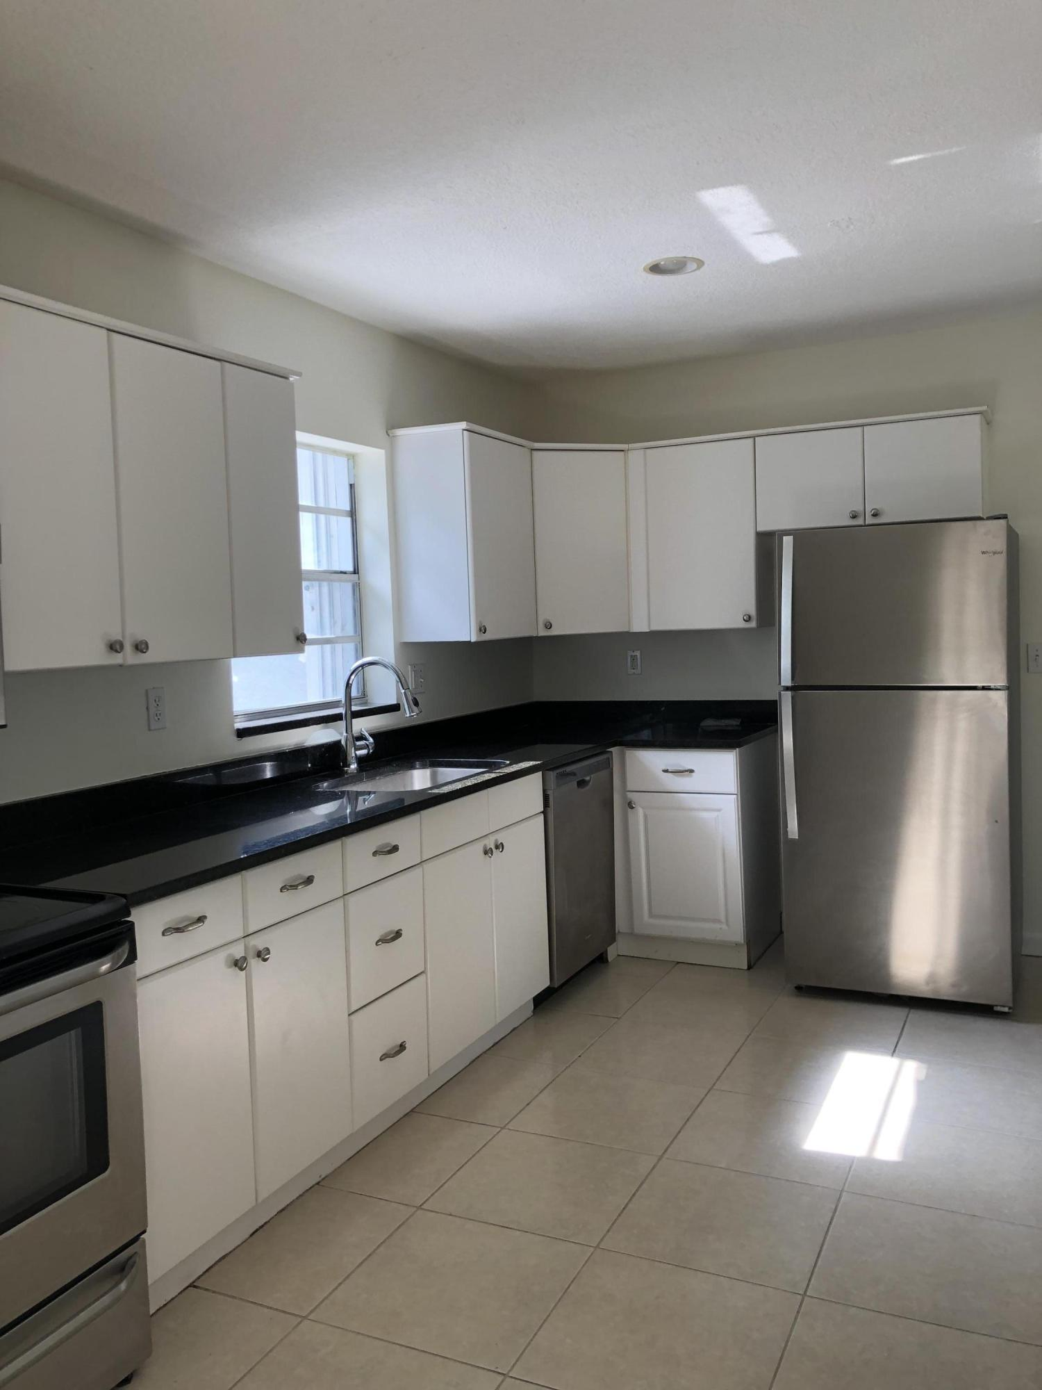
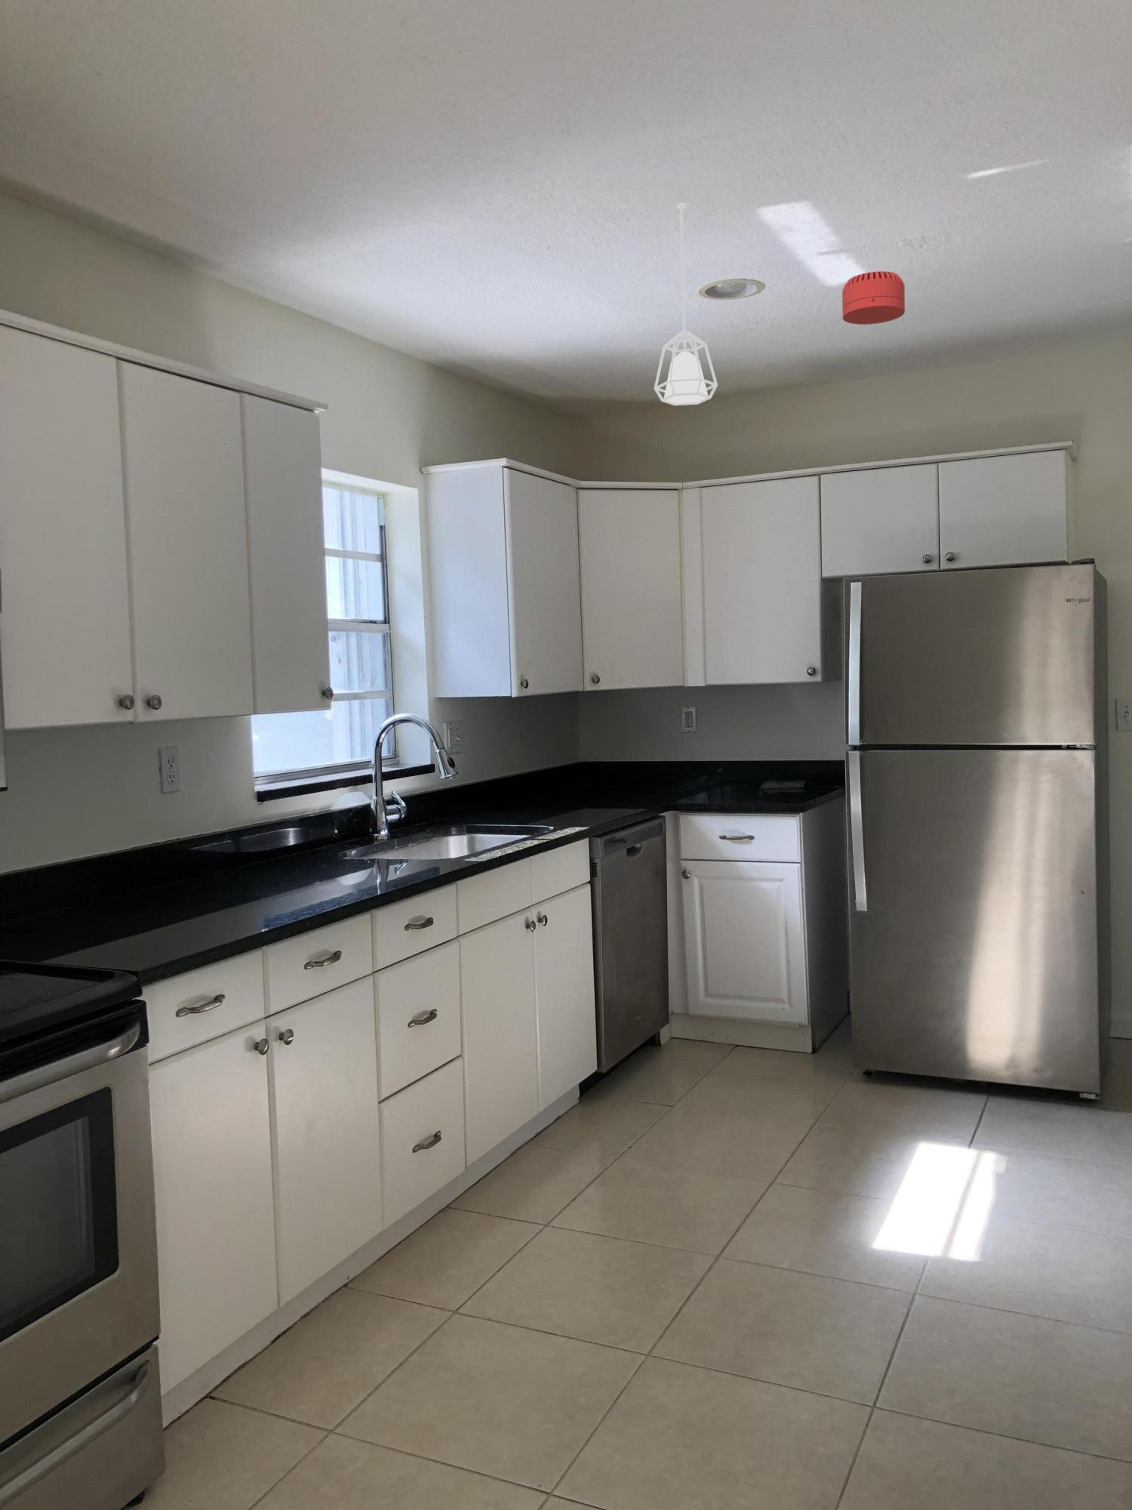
+ pendant lamp [654,202,718,407]
+ smoke detector [842,270,906,326]
